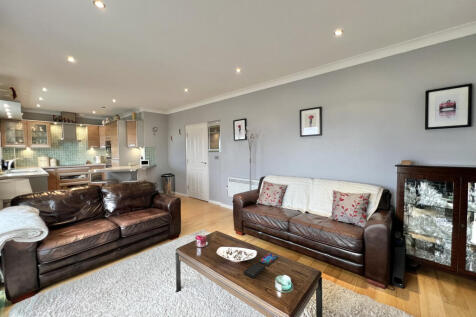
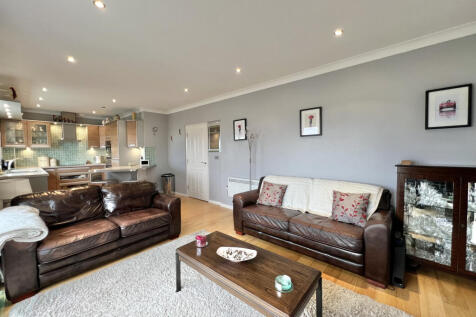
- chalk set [242,252,279,279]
